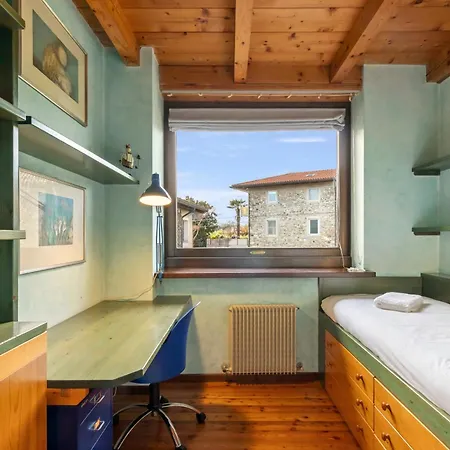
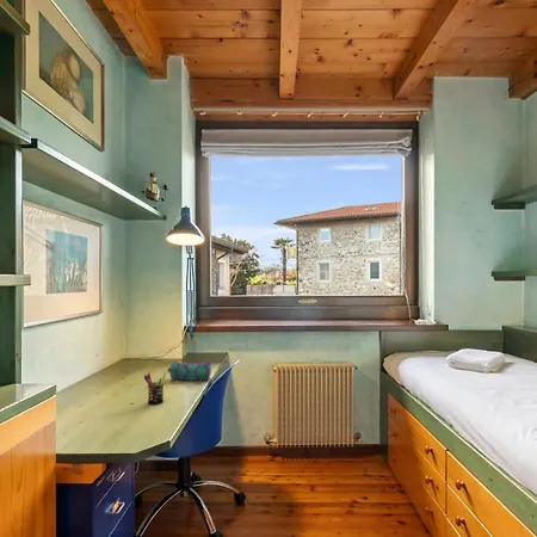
+ pencil case [166,359,212,382]
+ pen holder [143,372,167,406]
